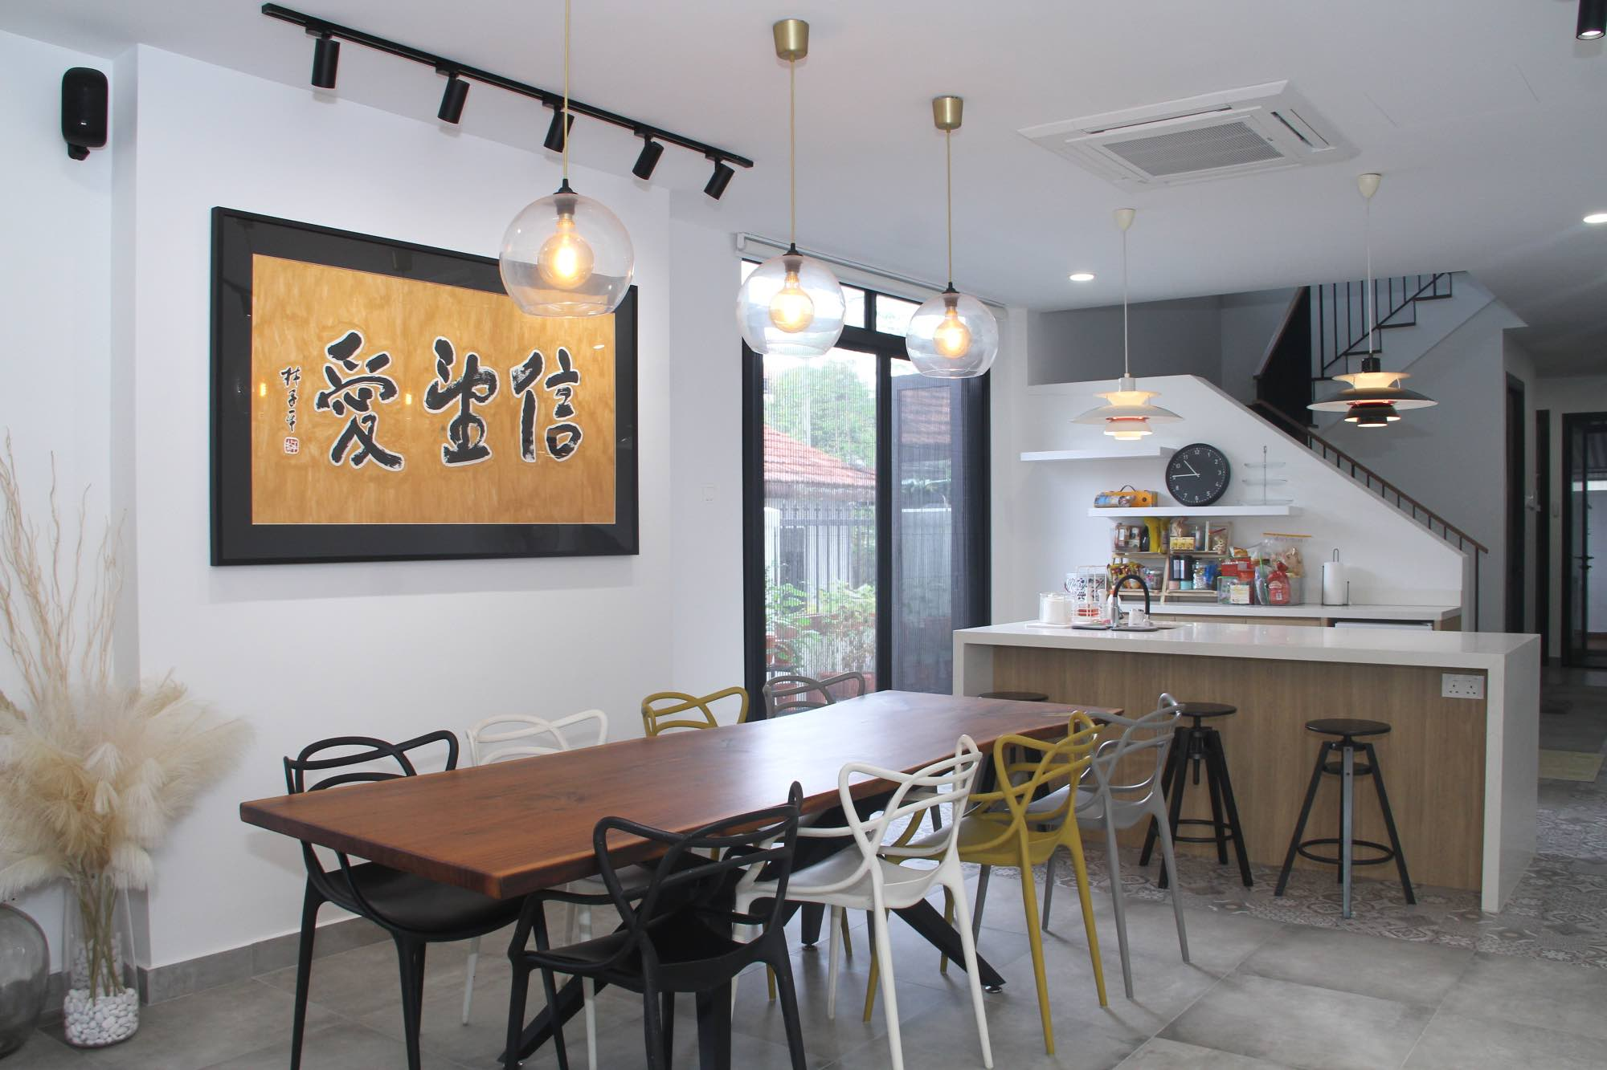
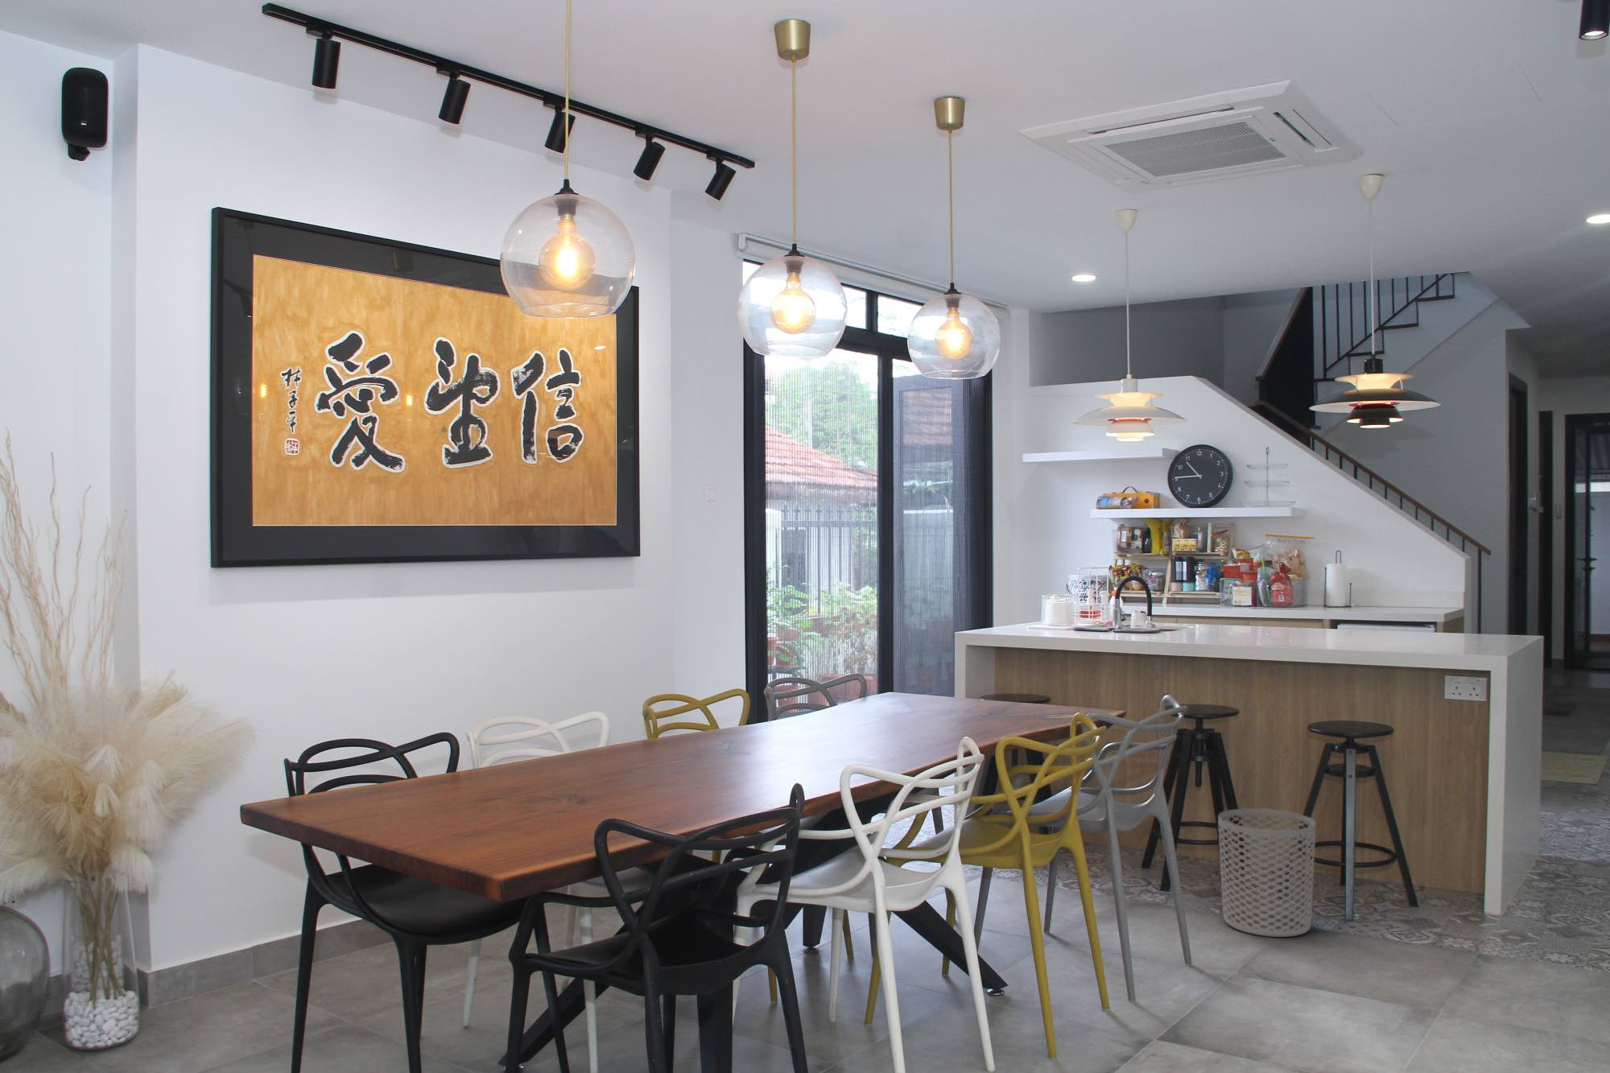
+ waste bin [1217,808,1317,938]
